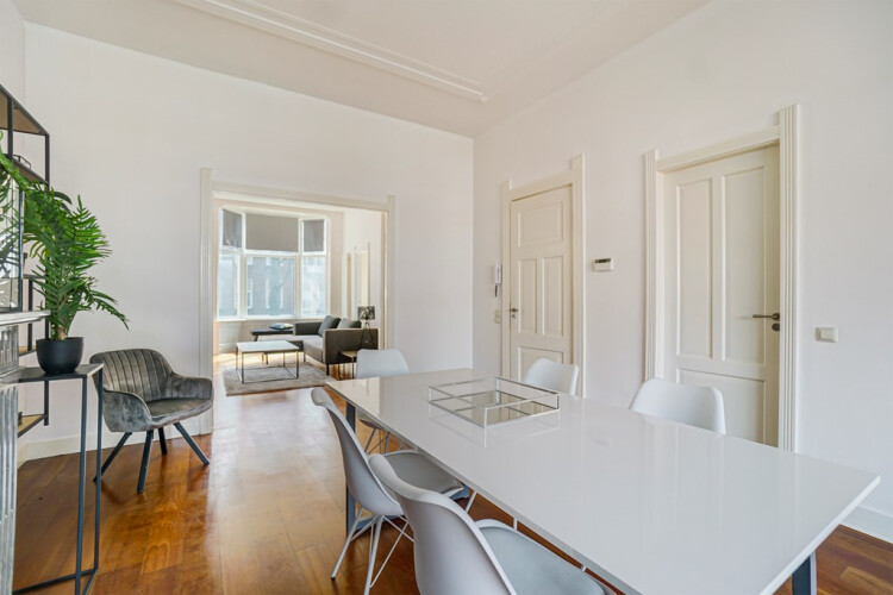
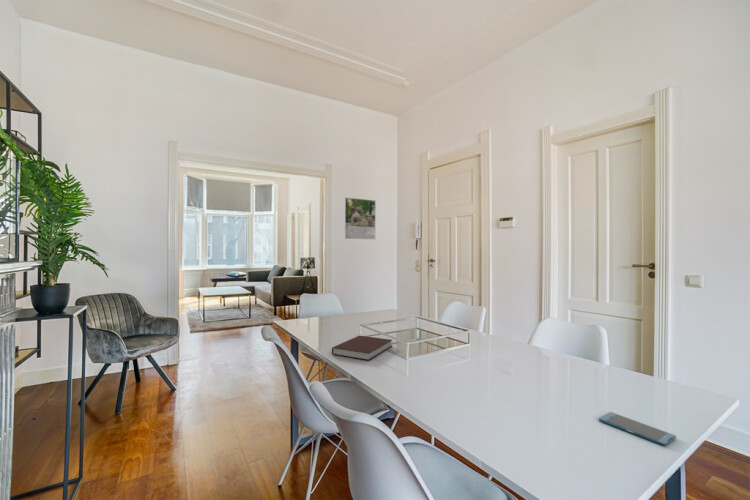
+ smartphone [598,411,677,446]
+ notebook [331,335,393,361]
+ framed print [343,196,377,240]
